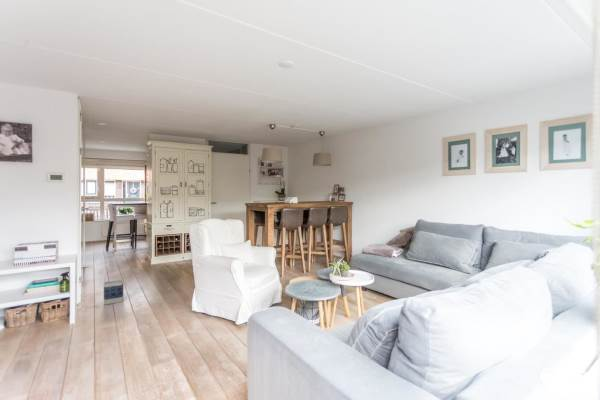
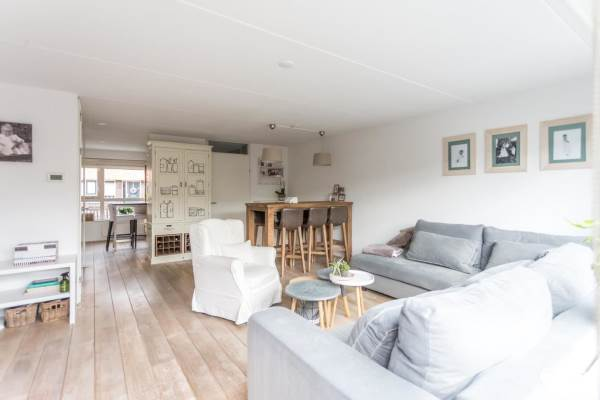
- bag [103,265,124,306]
